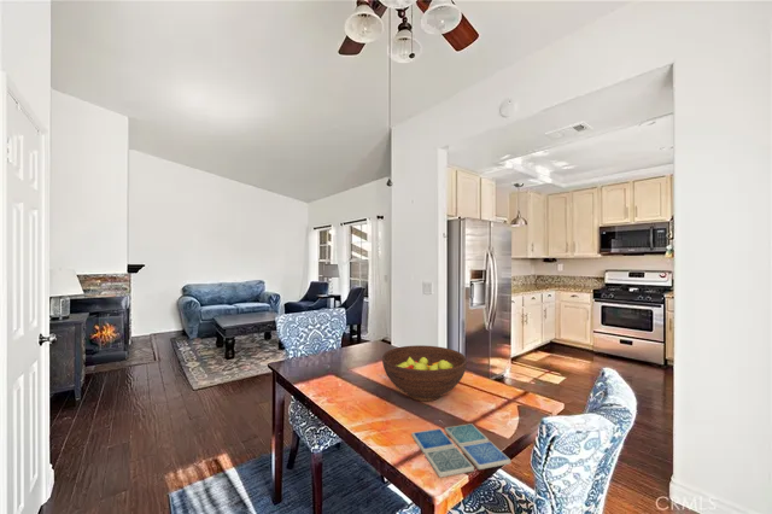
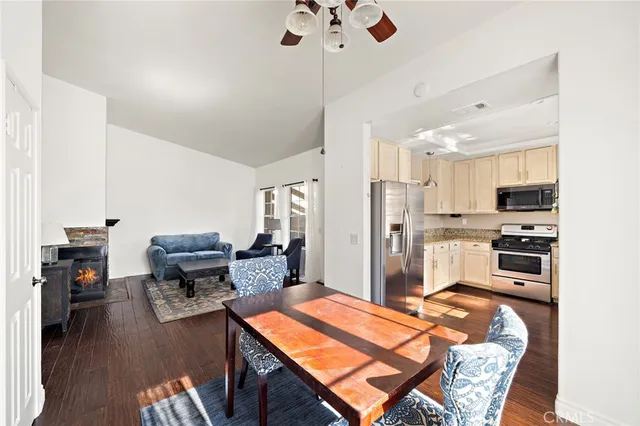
- drink coaster [410,422,511,479]
- fruit bowl [381,344,468,402]
